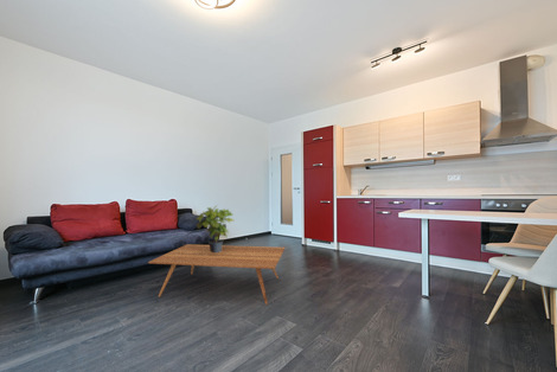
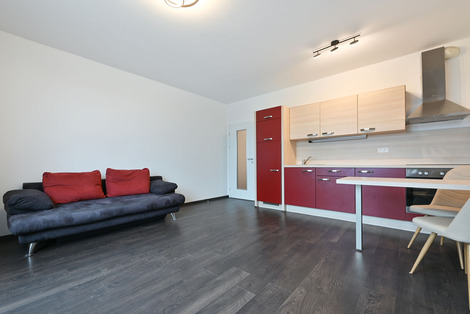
- coffee table [147,243,286,306]
- potted plant [196,204,235,252]
